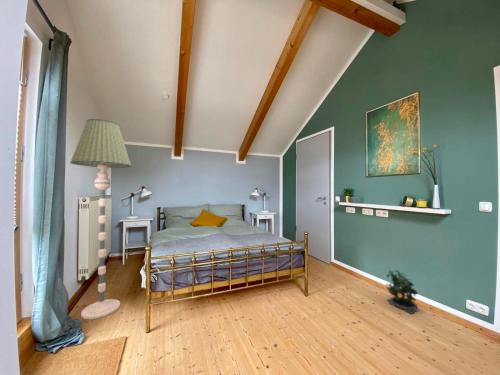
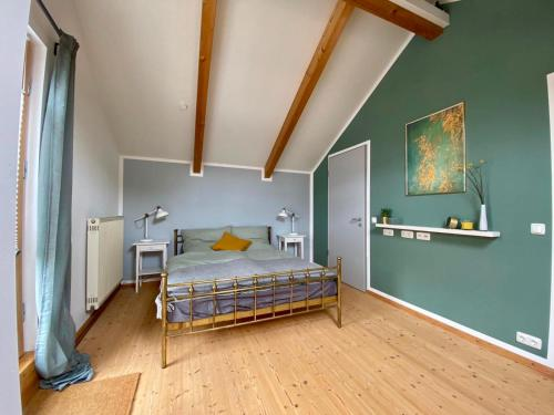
- floor lamp [69,118,132,320]
- potted plant [385,269,419,316]
